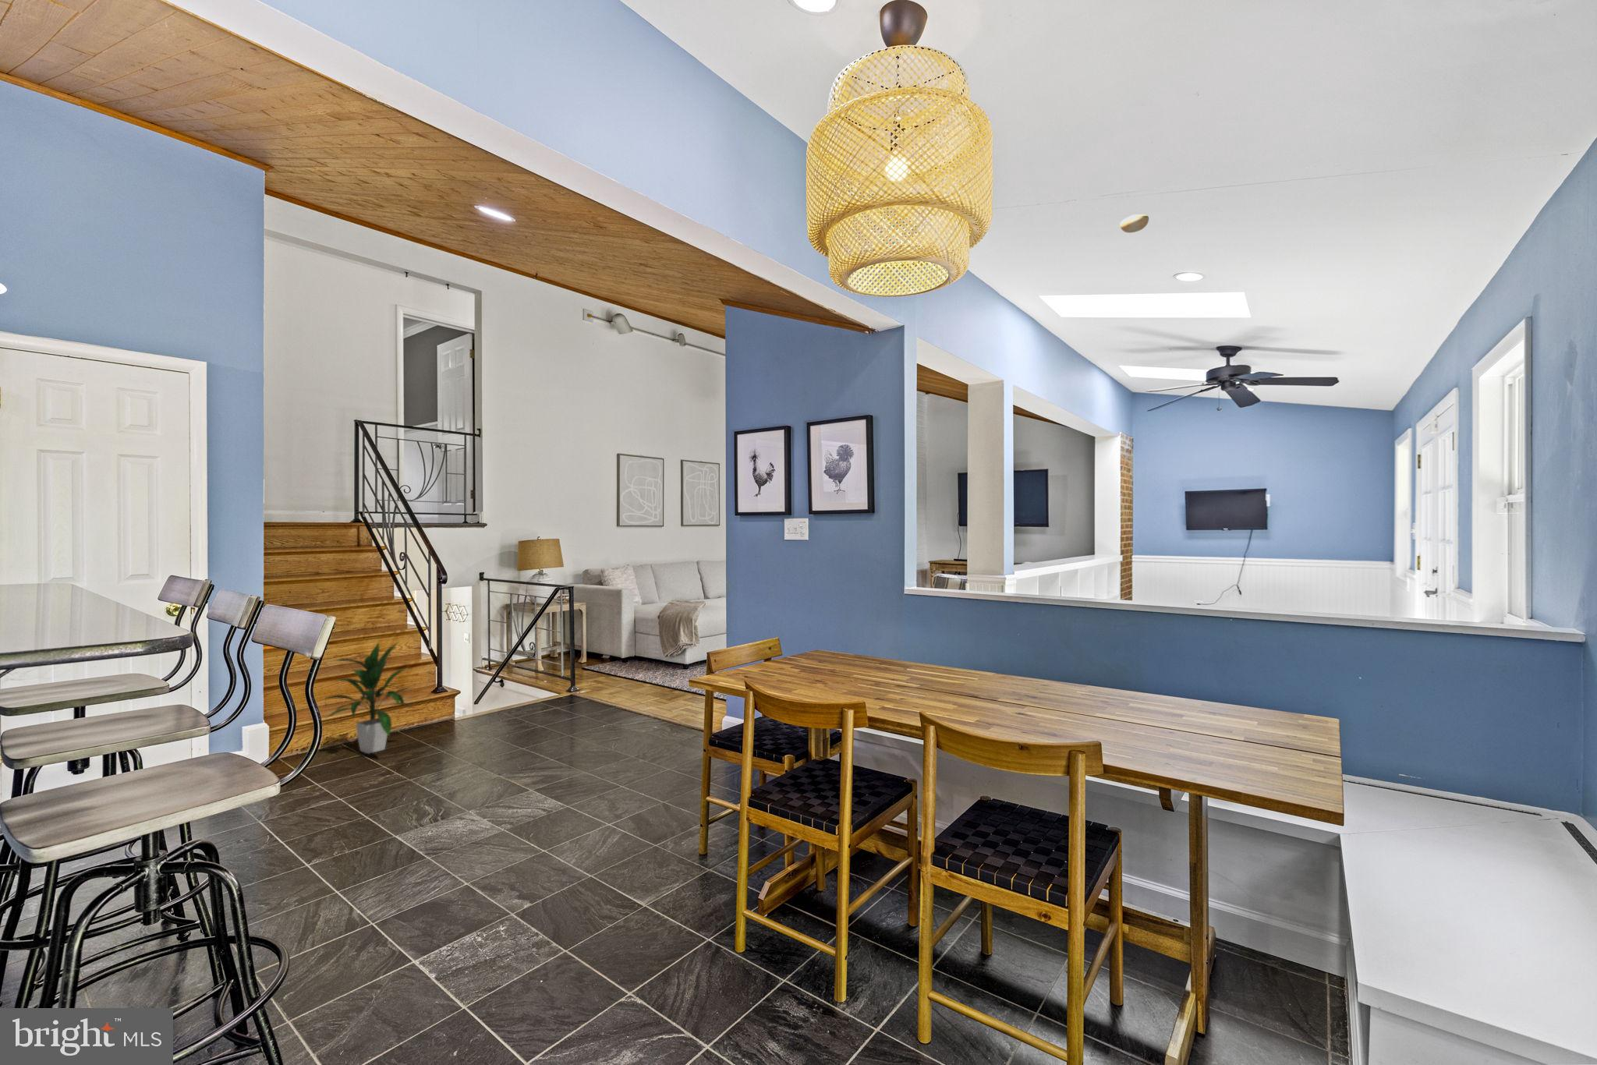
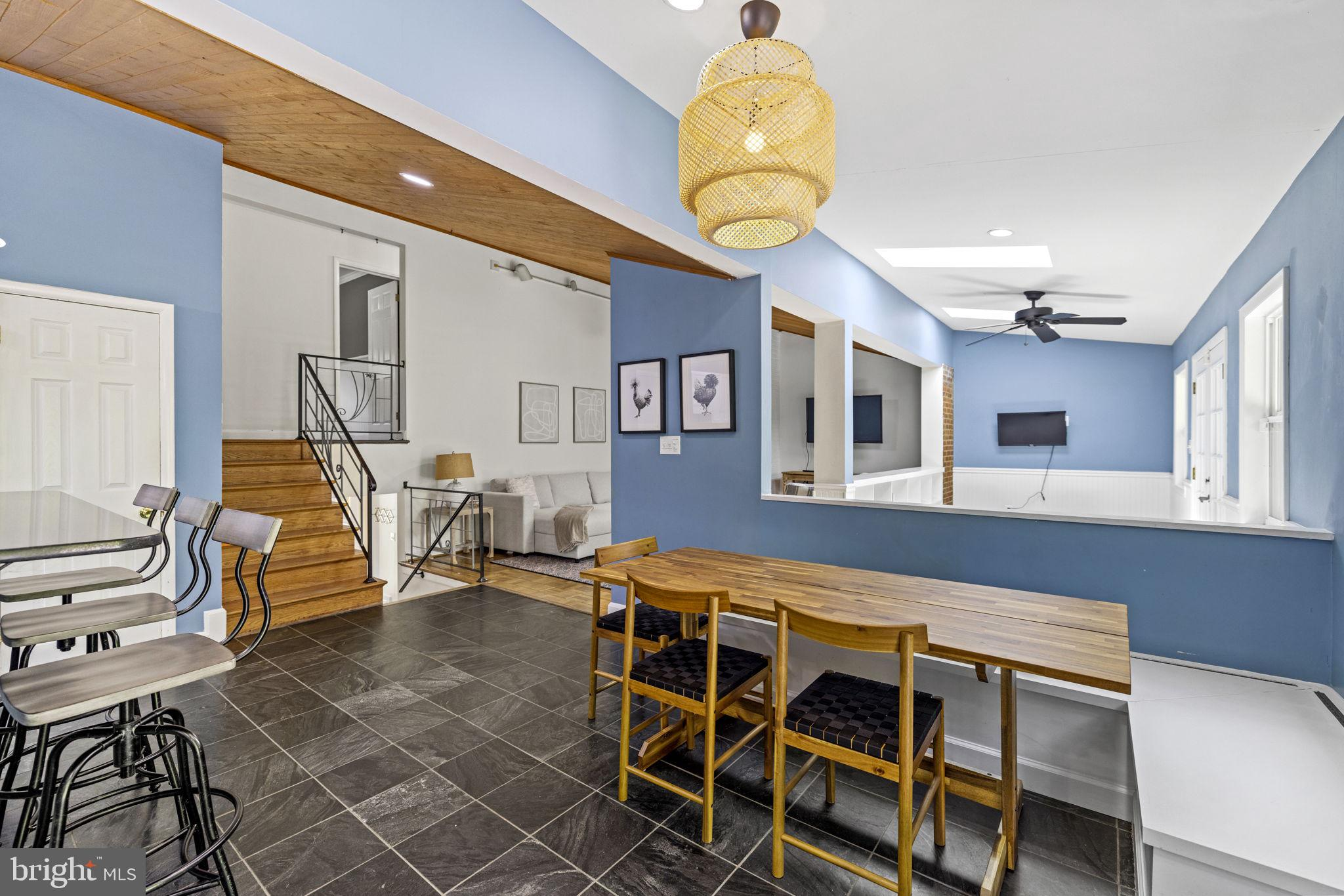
- smoke detector [1119,214,1149,234]
- indoor plant [317,641,415,755]
